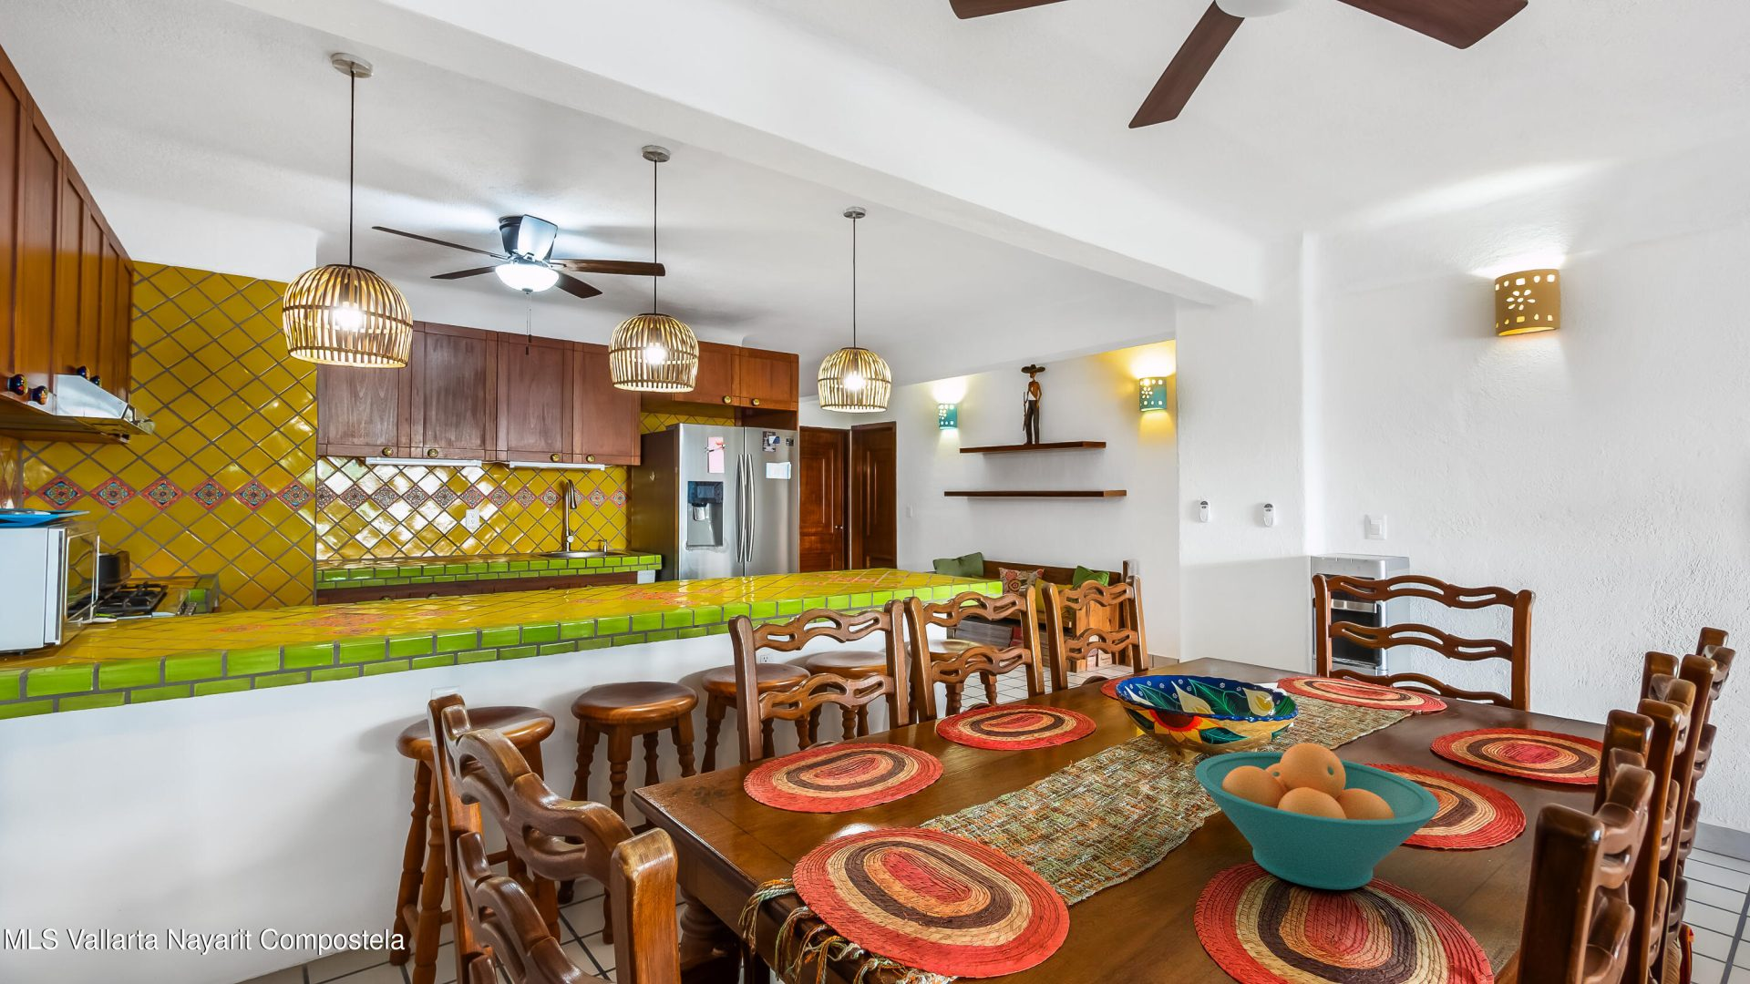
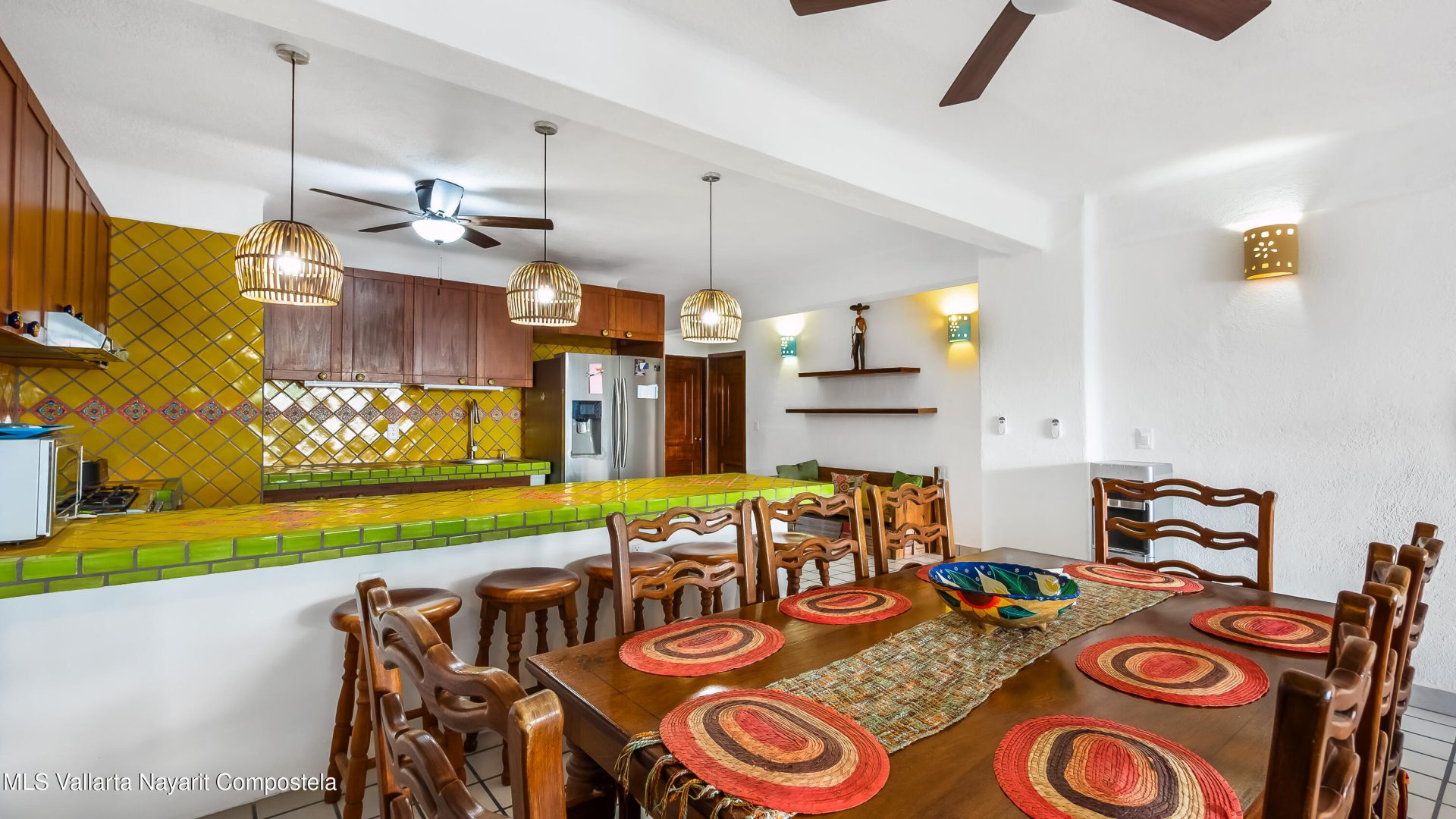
- fruit bowl [1194,741,1440,890]
